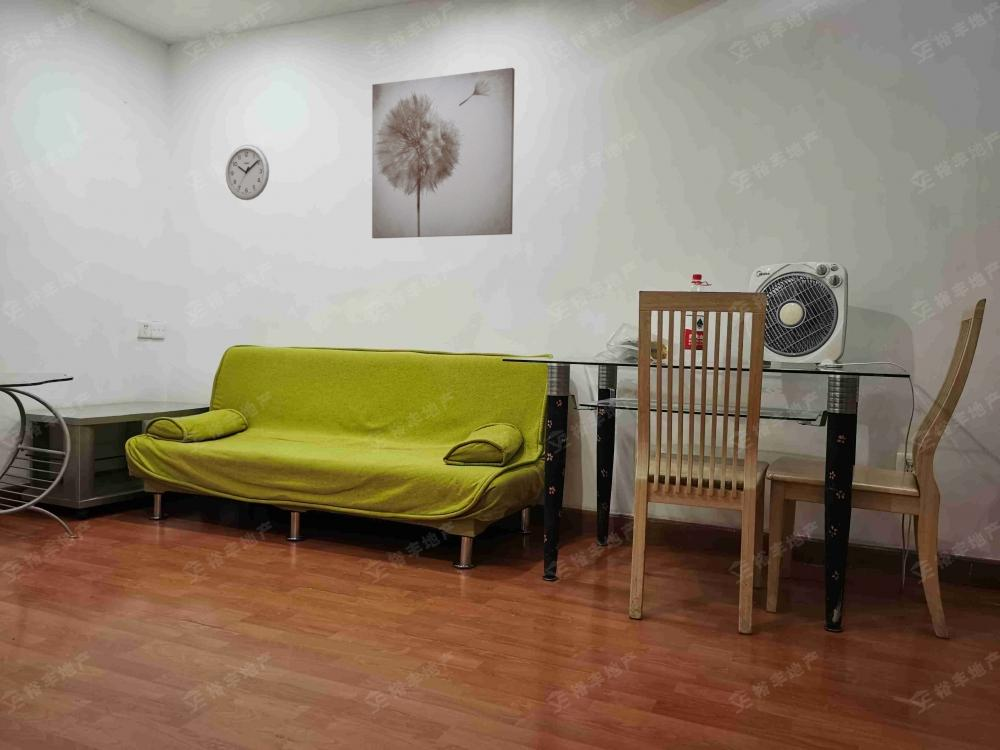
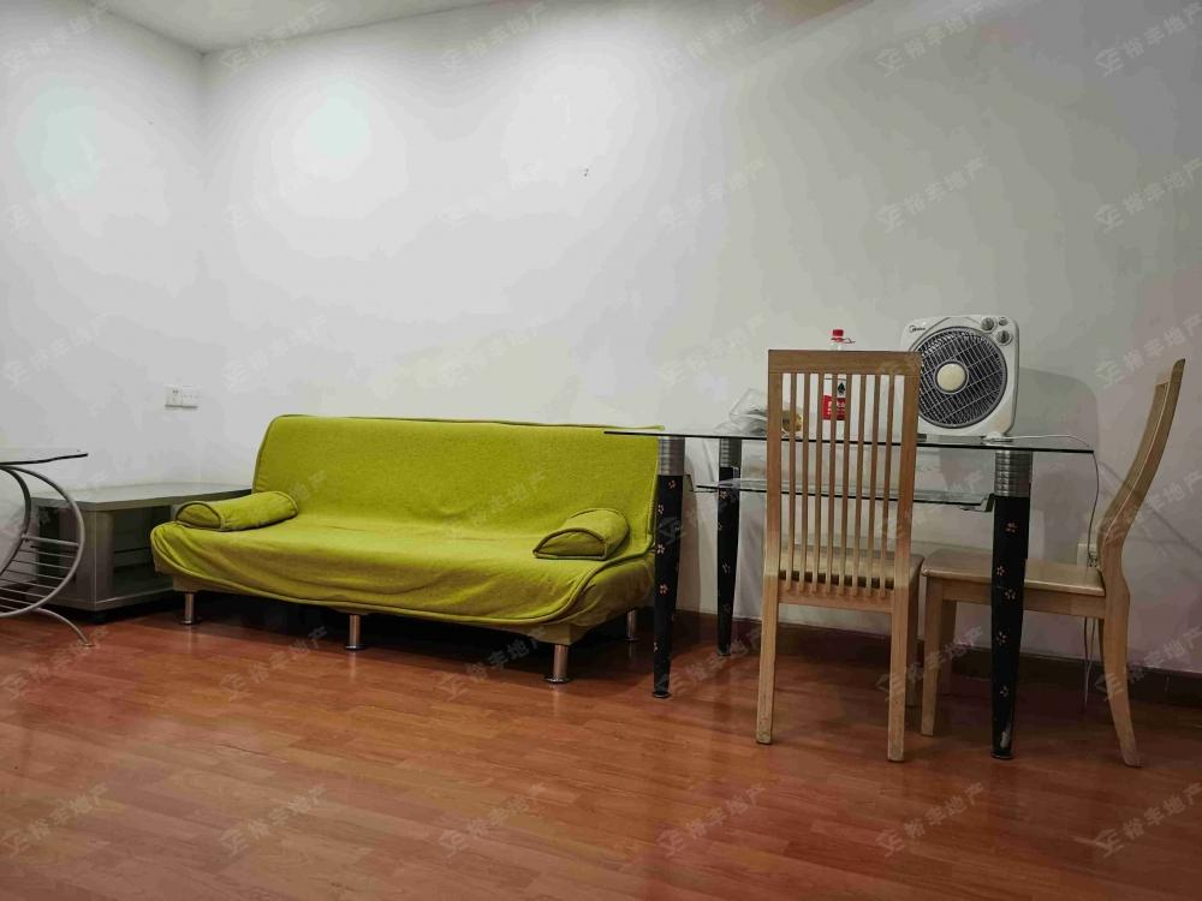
- wall art [371,67,516,239]
- wall clock [225,144,270,201]
